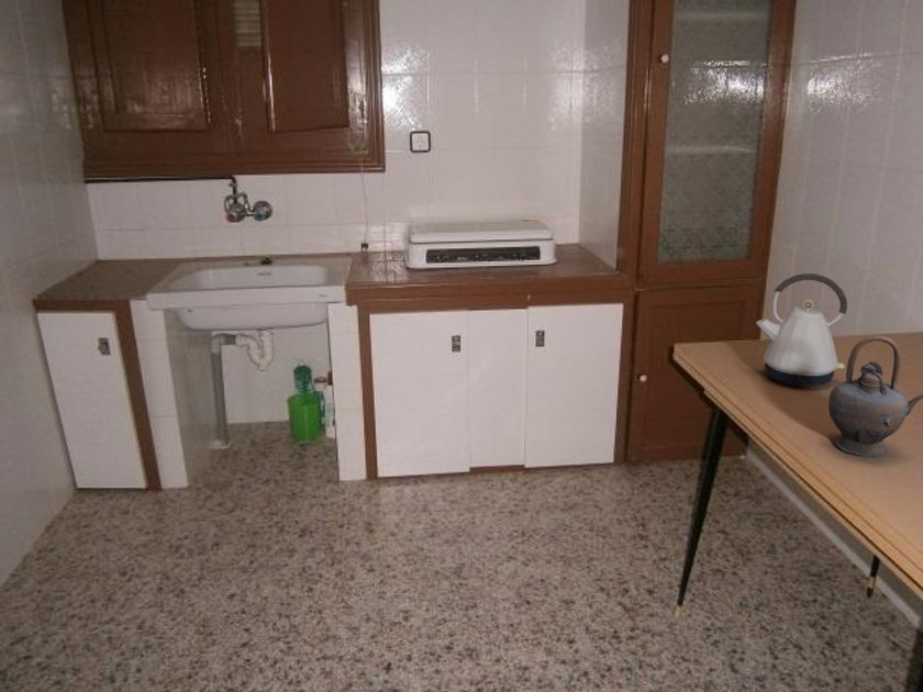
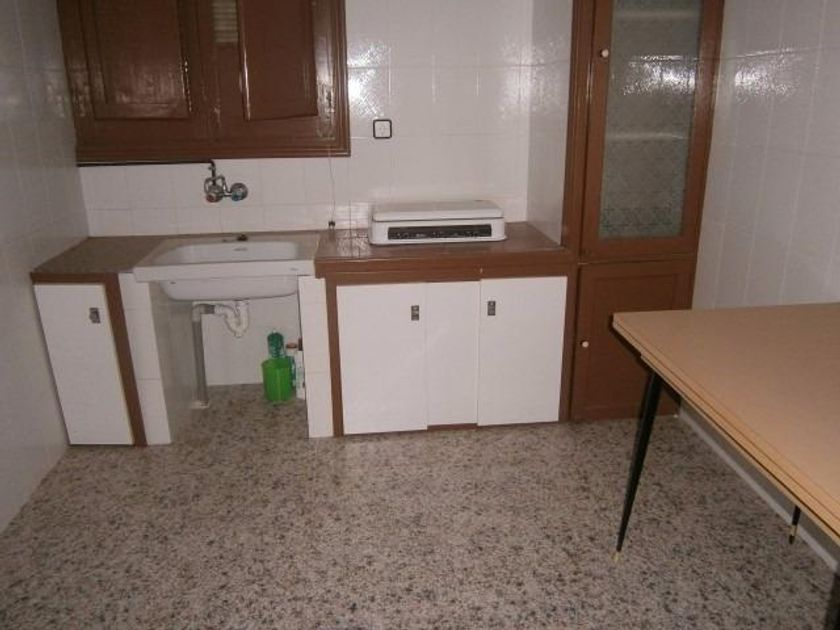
- kettle [755,272,848,388]
- teapot [827,334,923,457]
